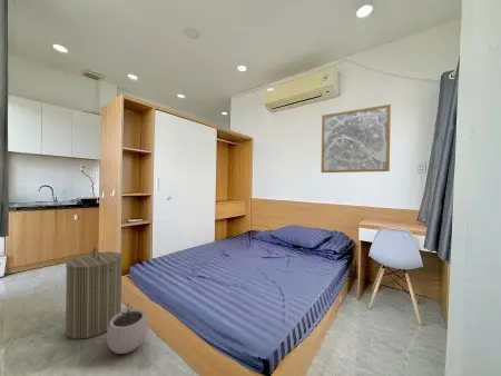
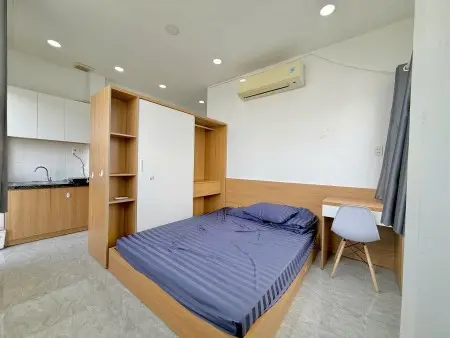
- plant pot [106,304,149,355]
- laundry hamper [65,247,124,340]
- wall art [320,103,392,174]
